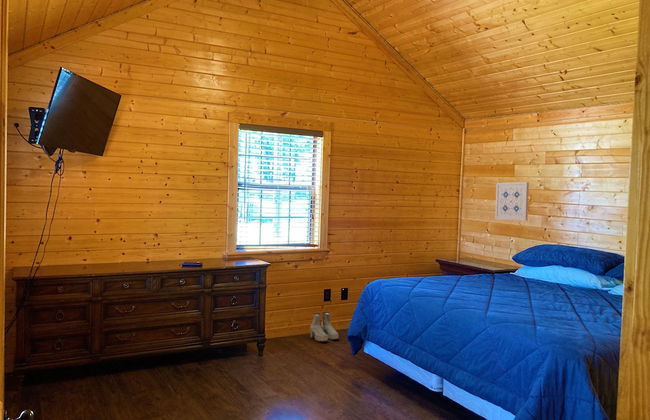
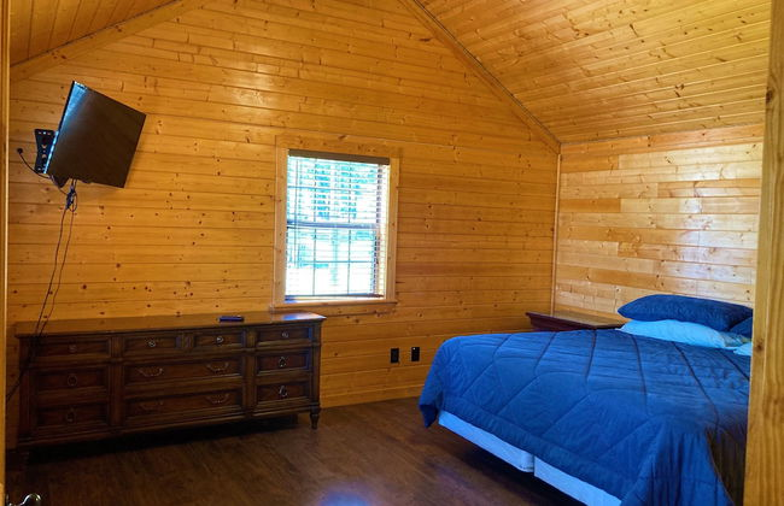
- wall art [494,181,530,222]
- boots [309,311,339,342]
